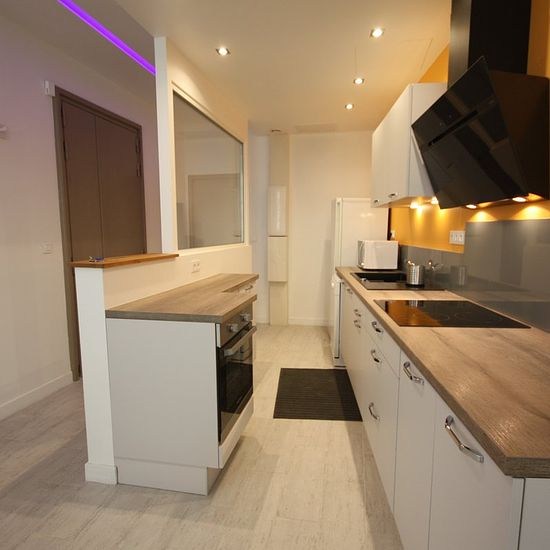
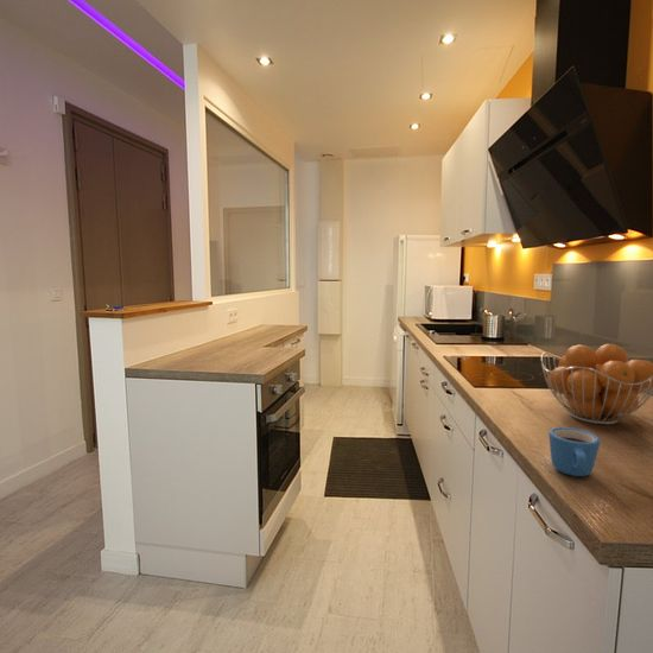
+ mug [547,426,602,477]
+ fruit basket [540,343,653,426]
